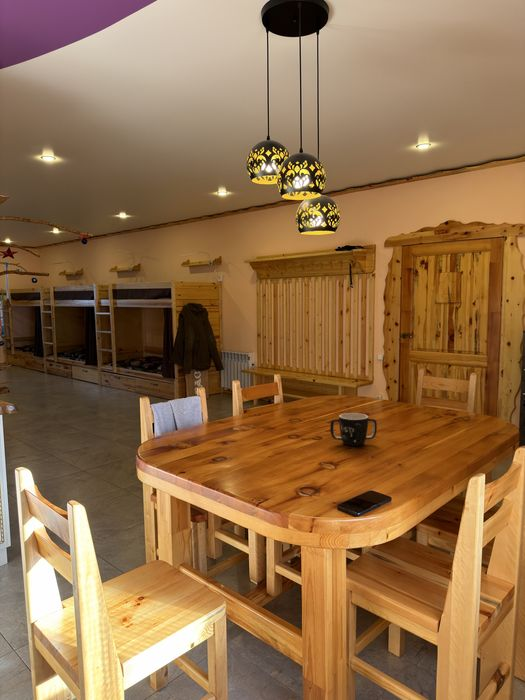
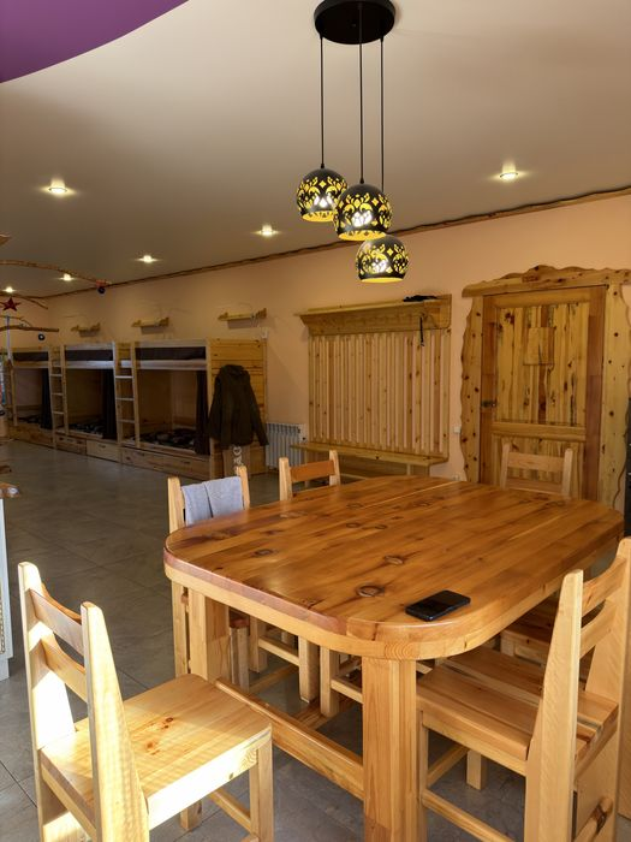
- mug [329,412,378,447]
